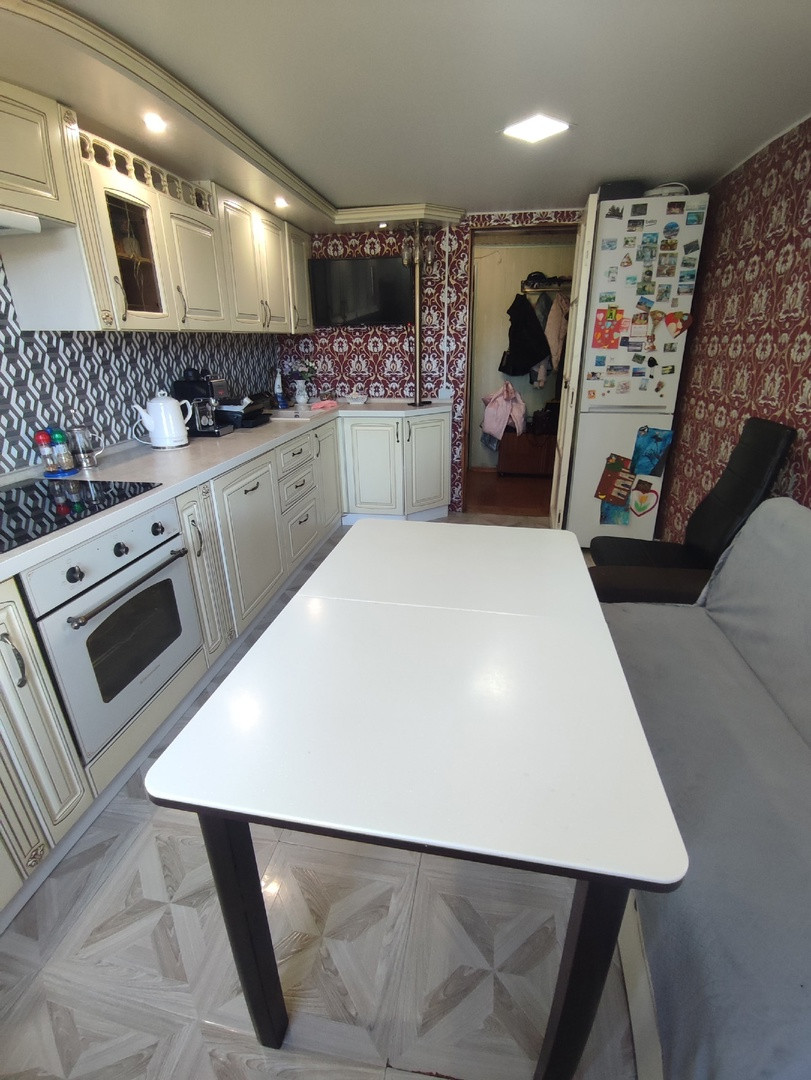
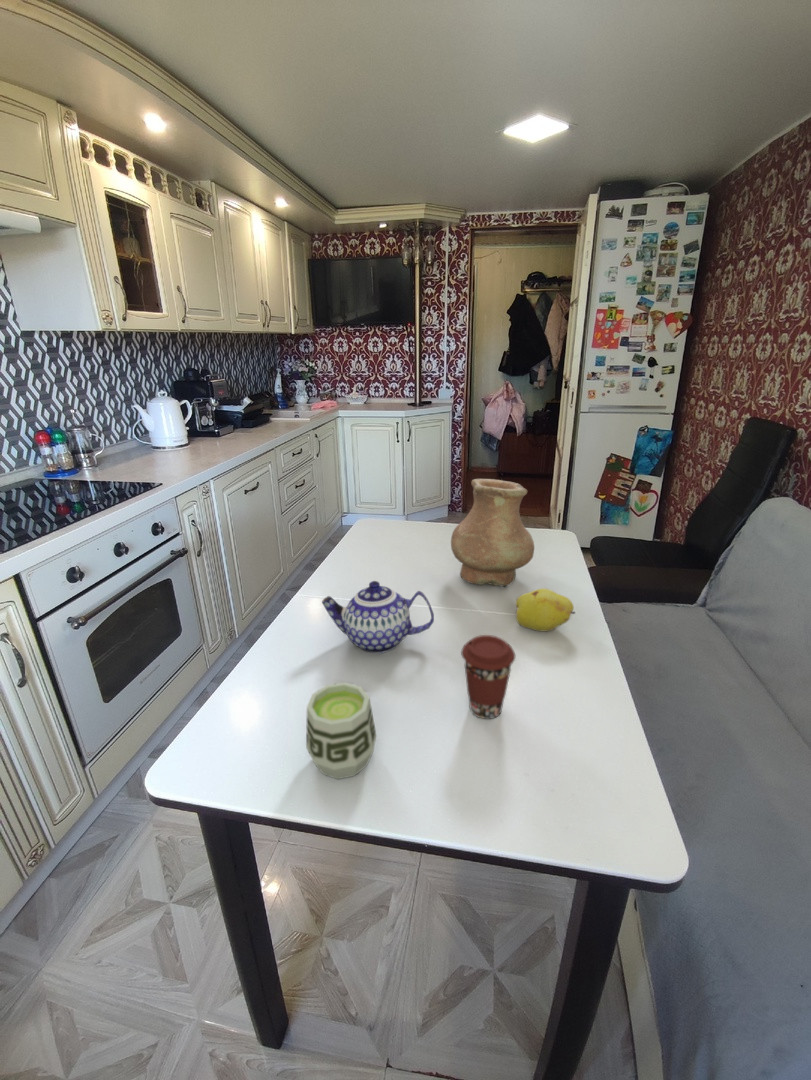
+ vase [450,478,535,587]
+ teapot [321,580,435,654]
+ fruit [515,588,577,633]
+ cup [305,681,378,780]
+ coffee cup [460,634,516,720]
